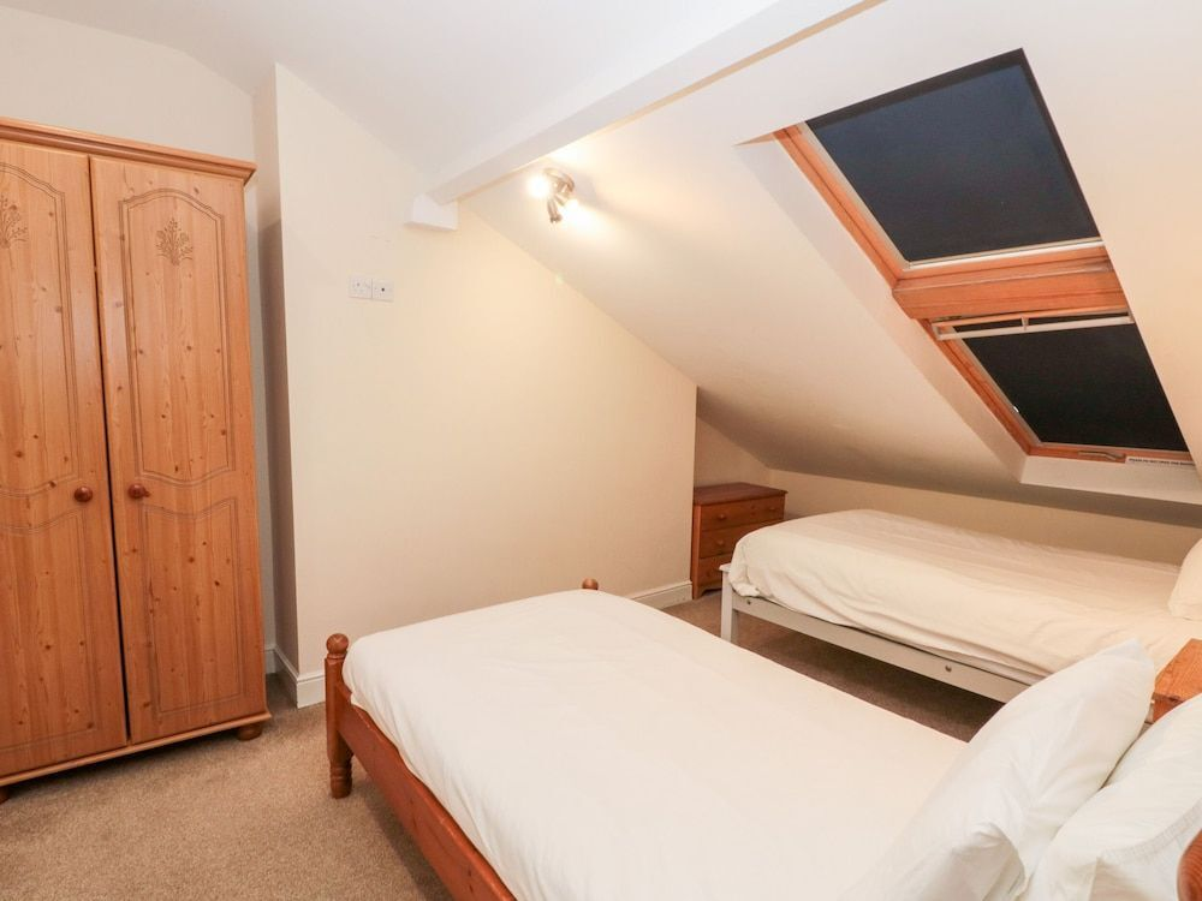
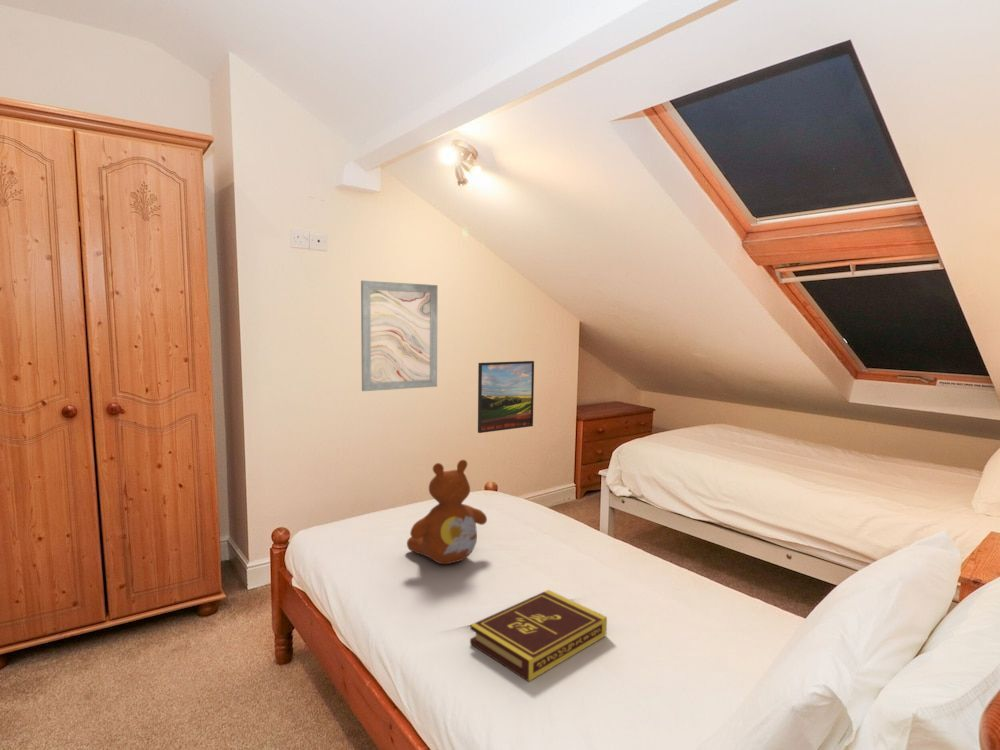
+ teddy bear [406,459,488,565]
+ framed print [477,360,535,434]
+ book [469,589,608,683]
+ wall art [360,280,438,392]
